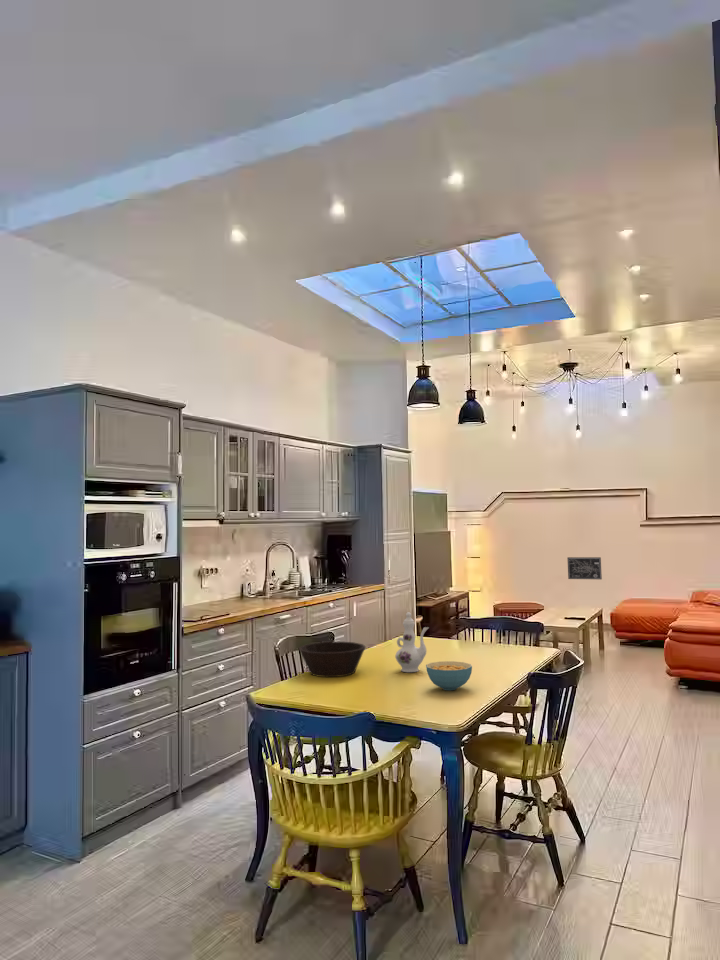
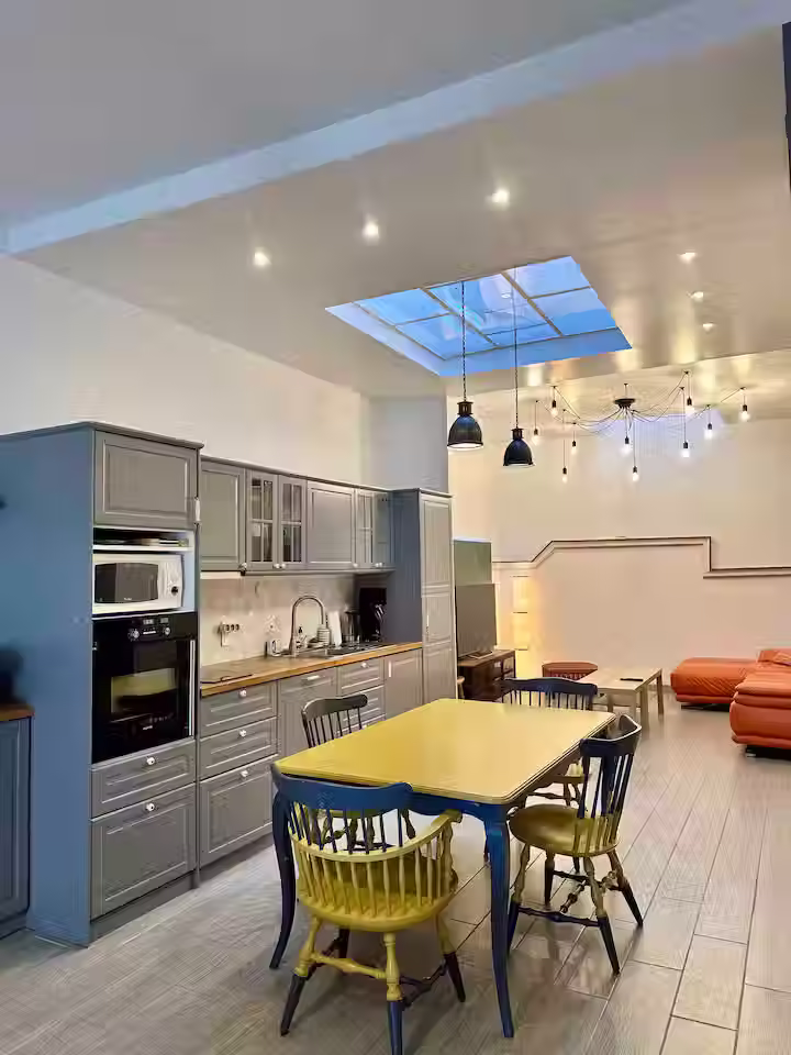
- wall art [566,556,603,580]
- chinaware [394,611,430,673]
- bowl [298,641,367,678]
- cereal bowl [425,660,473,691]
